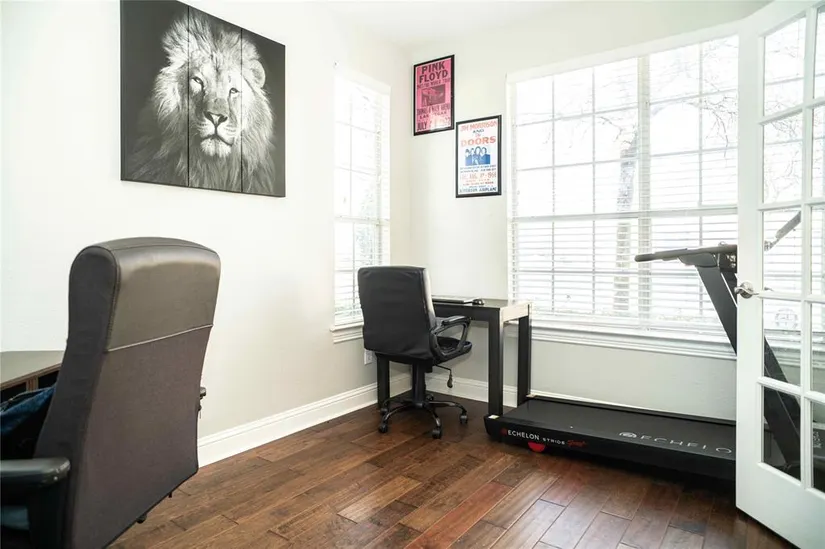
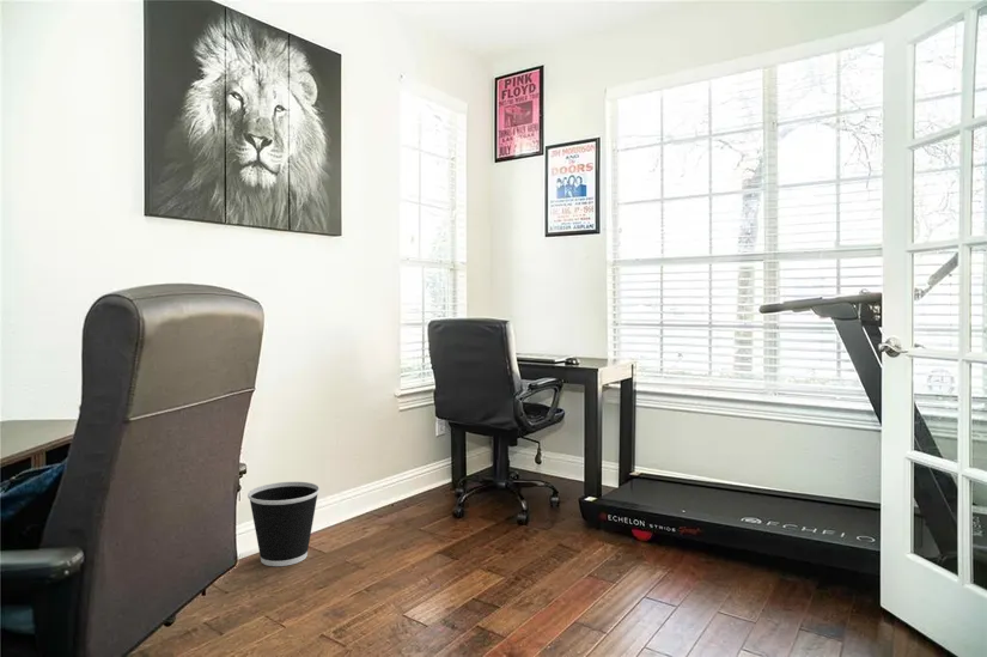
+ wastebasket [246,481,321,567]
